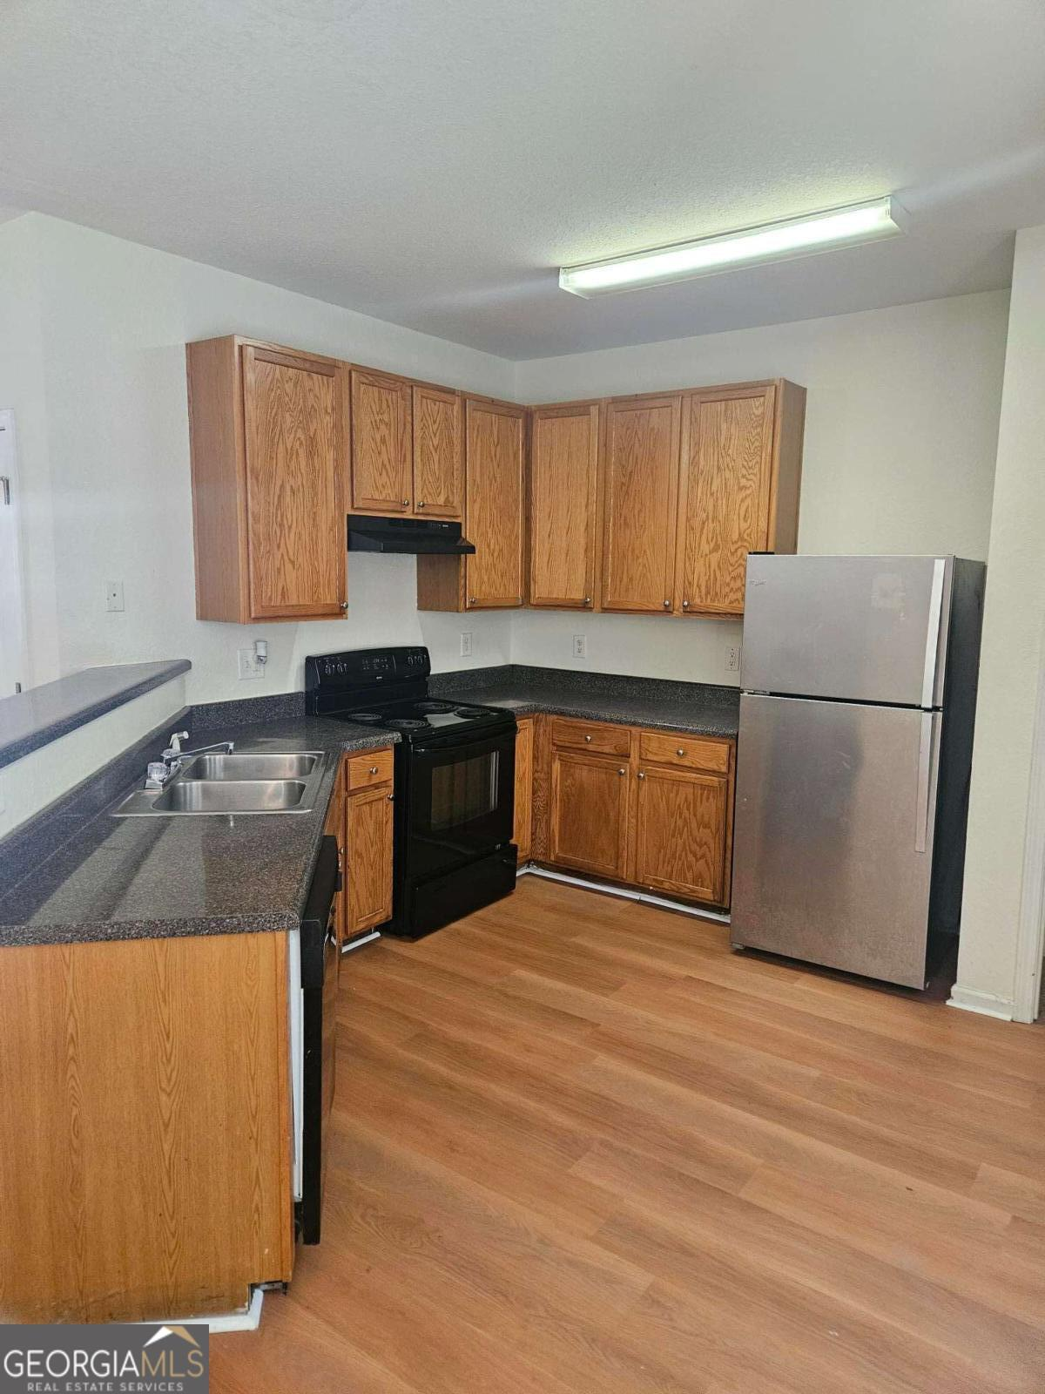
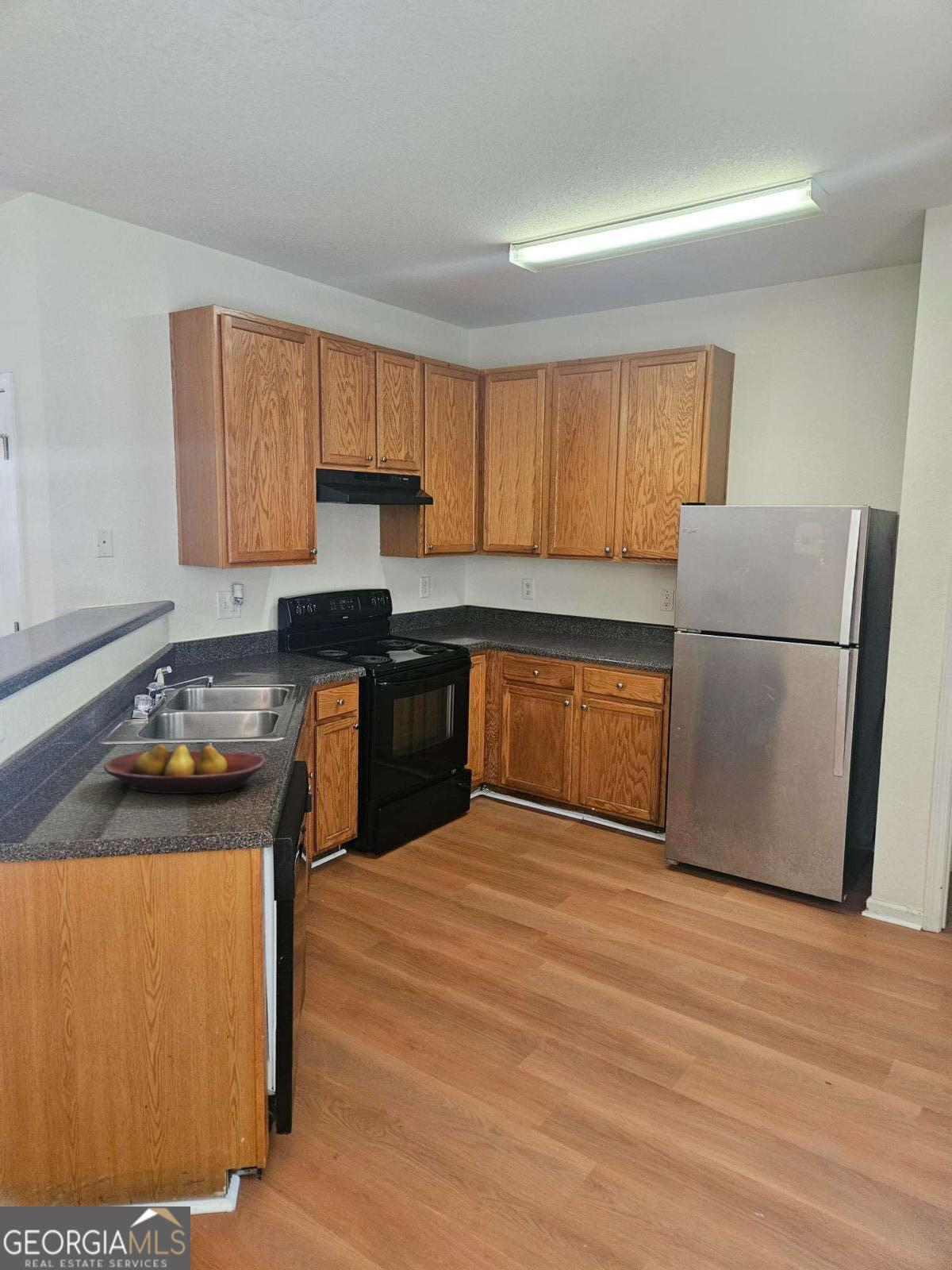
+ fruit bowl [102,744,267,795]
